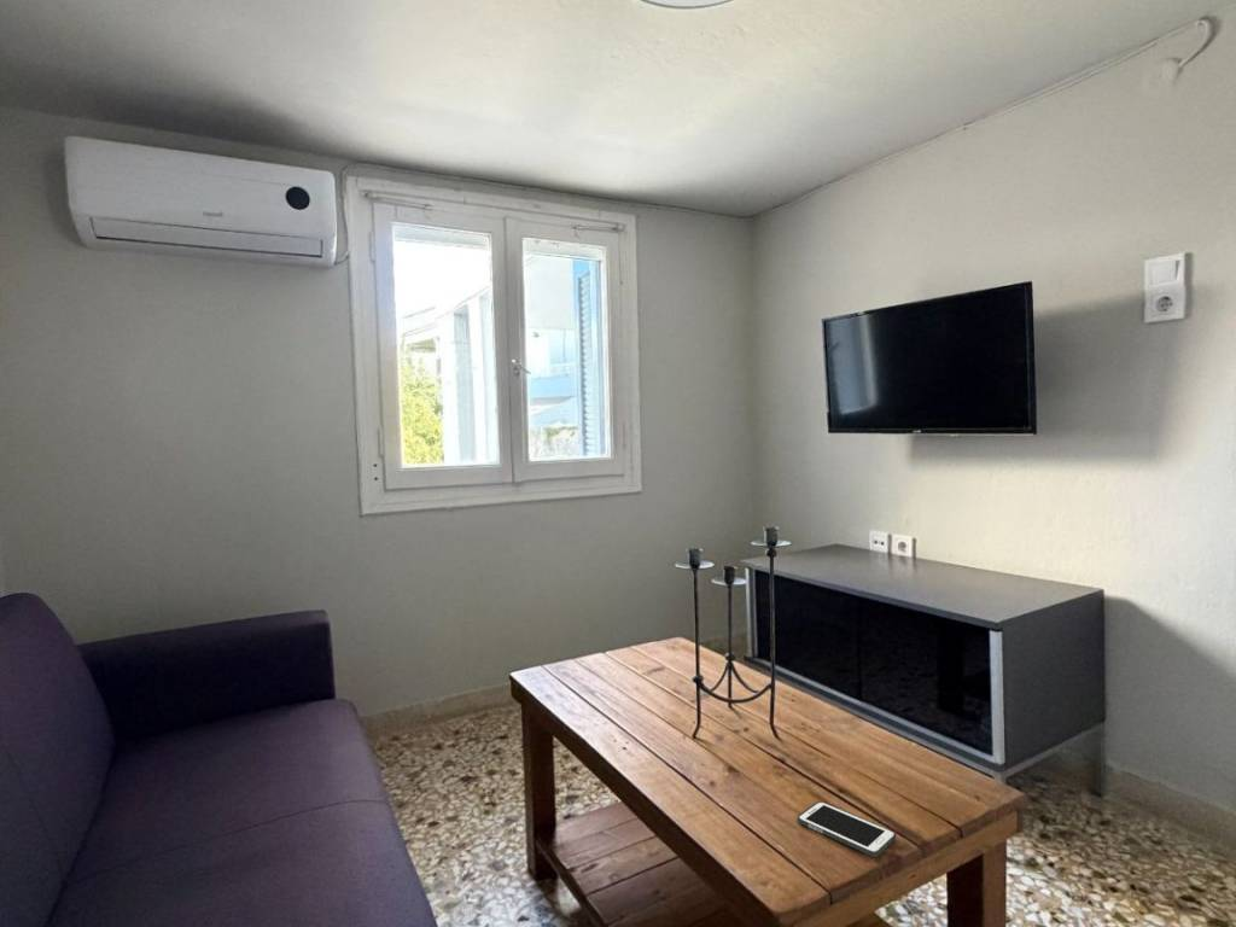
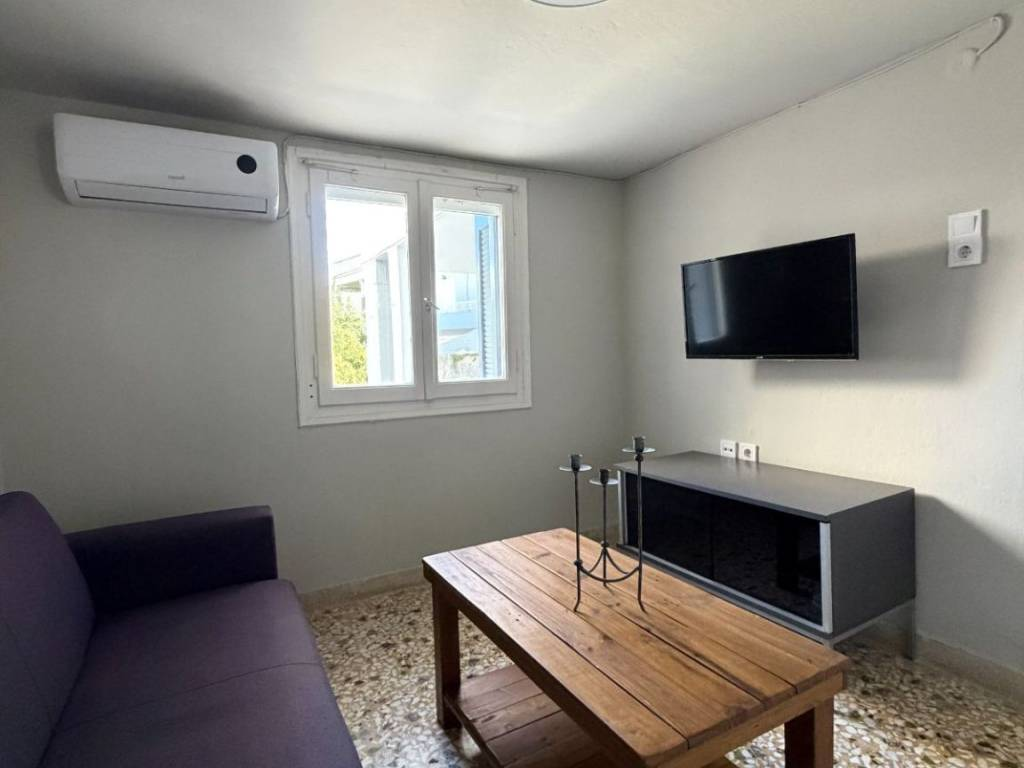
- cell phone [797,800,897,858]
